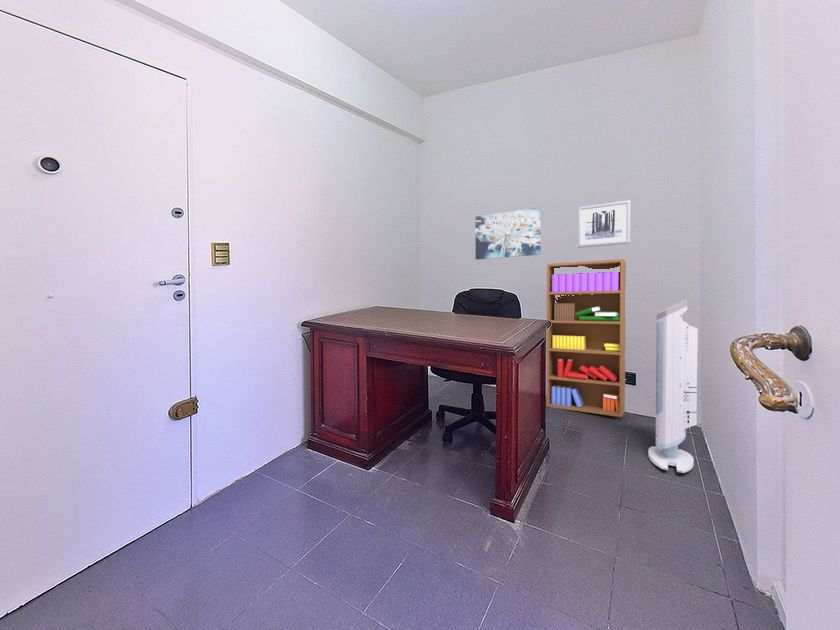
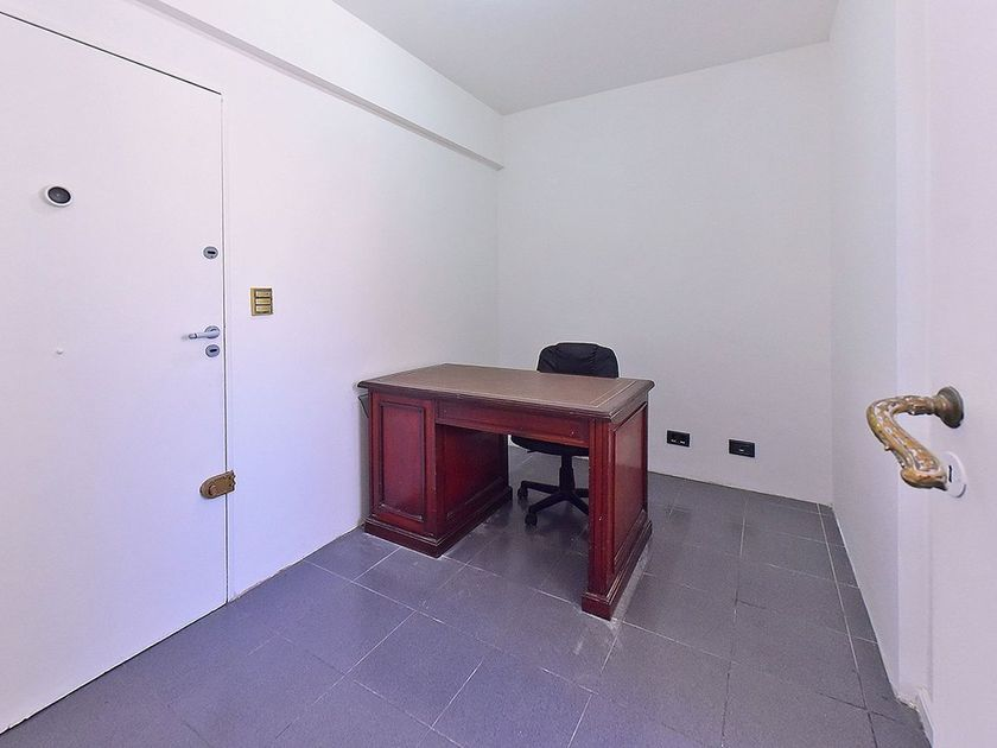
- wall art [475,206,542,260]
- air purifier [647,298,699,474]
- bookshelf [545,258,627,418]
- wall art [577,199,631,249]
